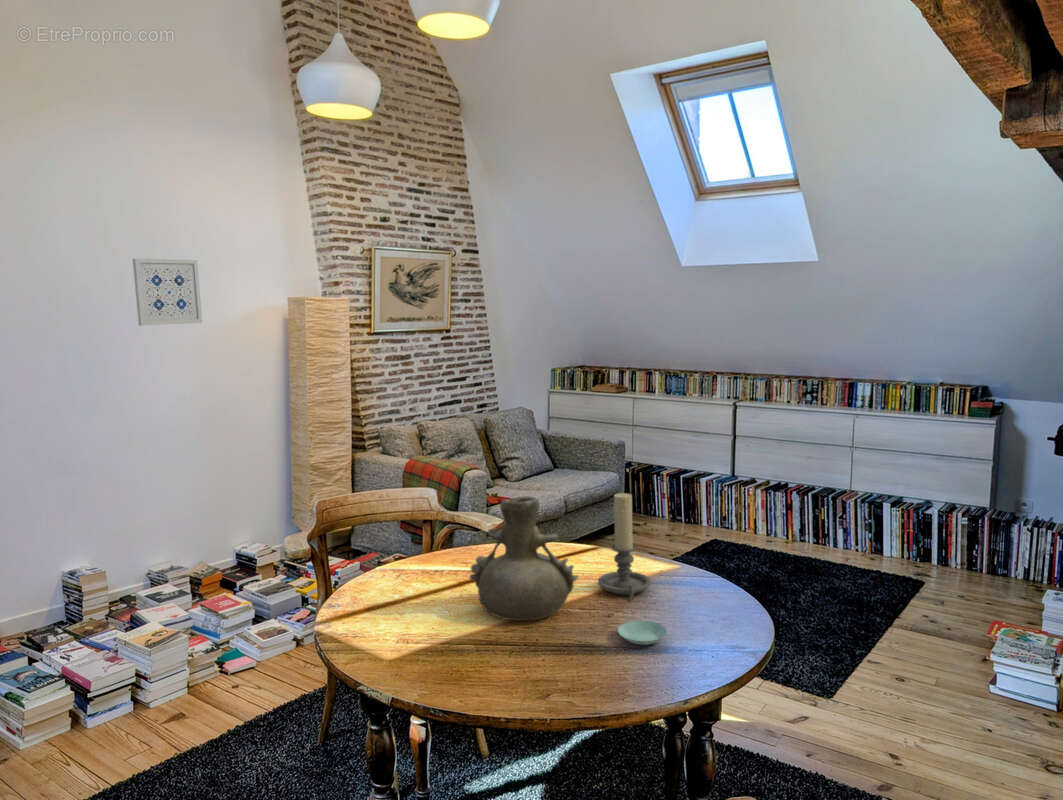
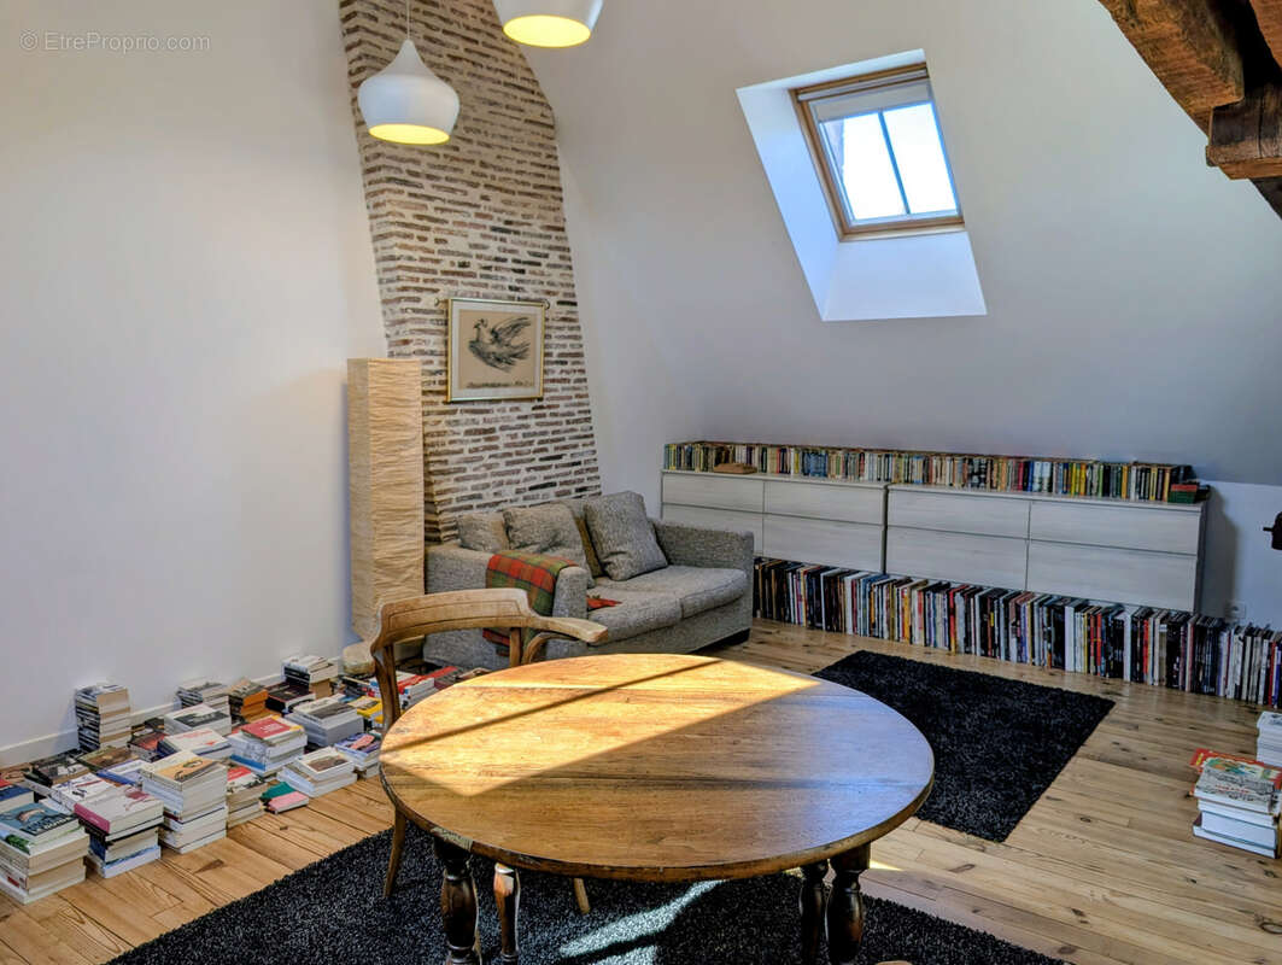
- saucer [617,620,668,646]
- wall art [132,258,203,327]
- vase [469,495,580,622]
- candle holder [597,492,652,601]
